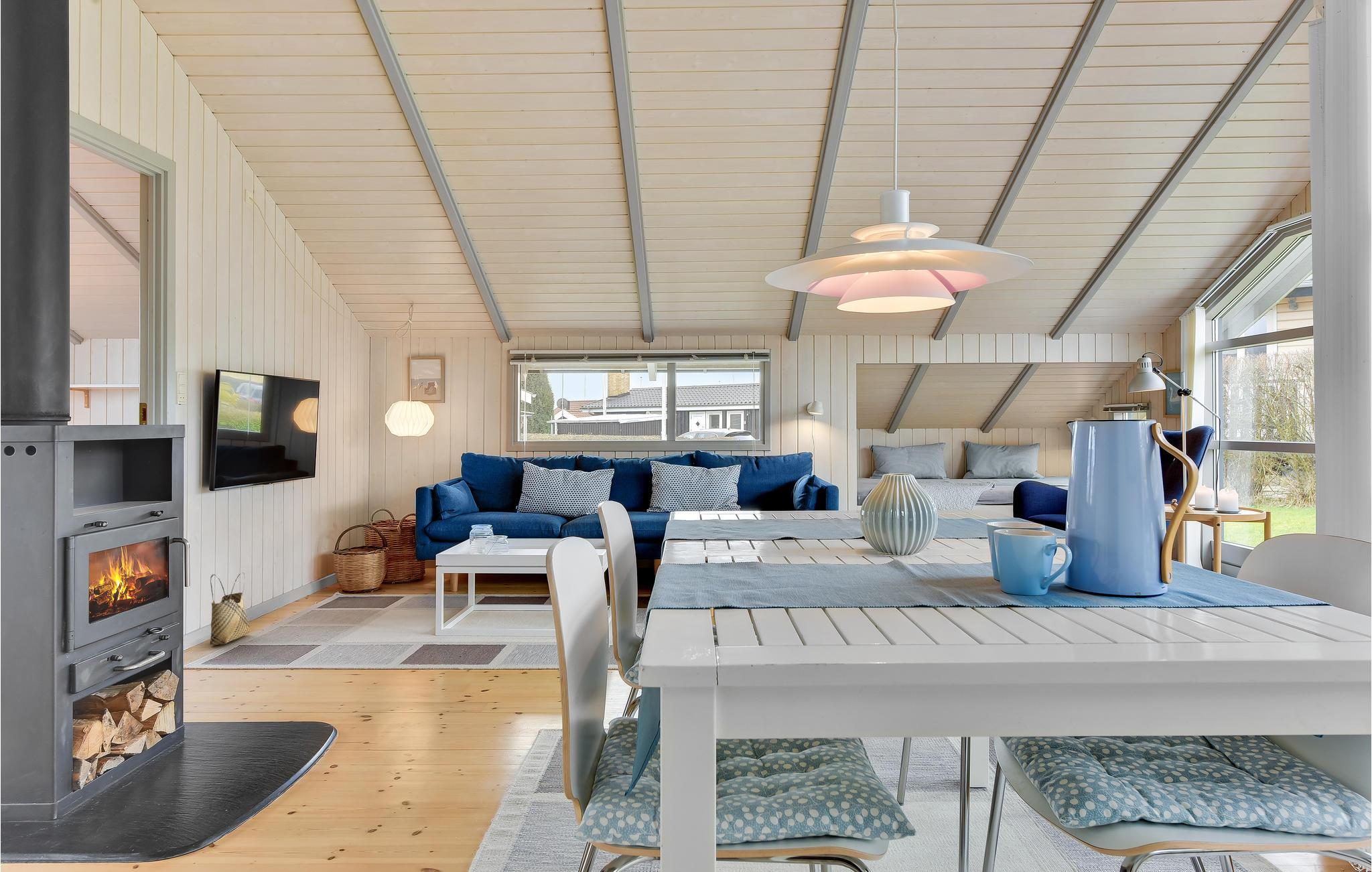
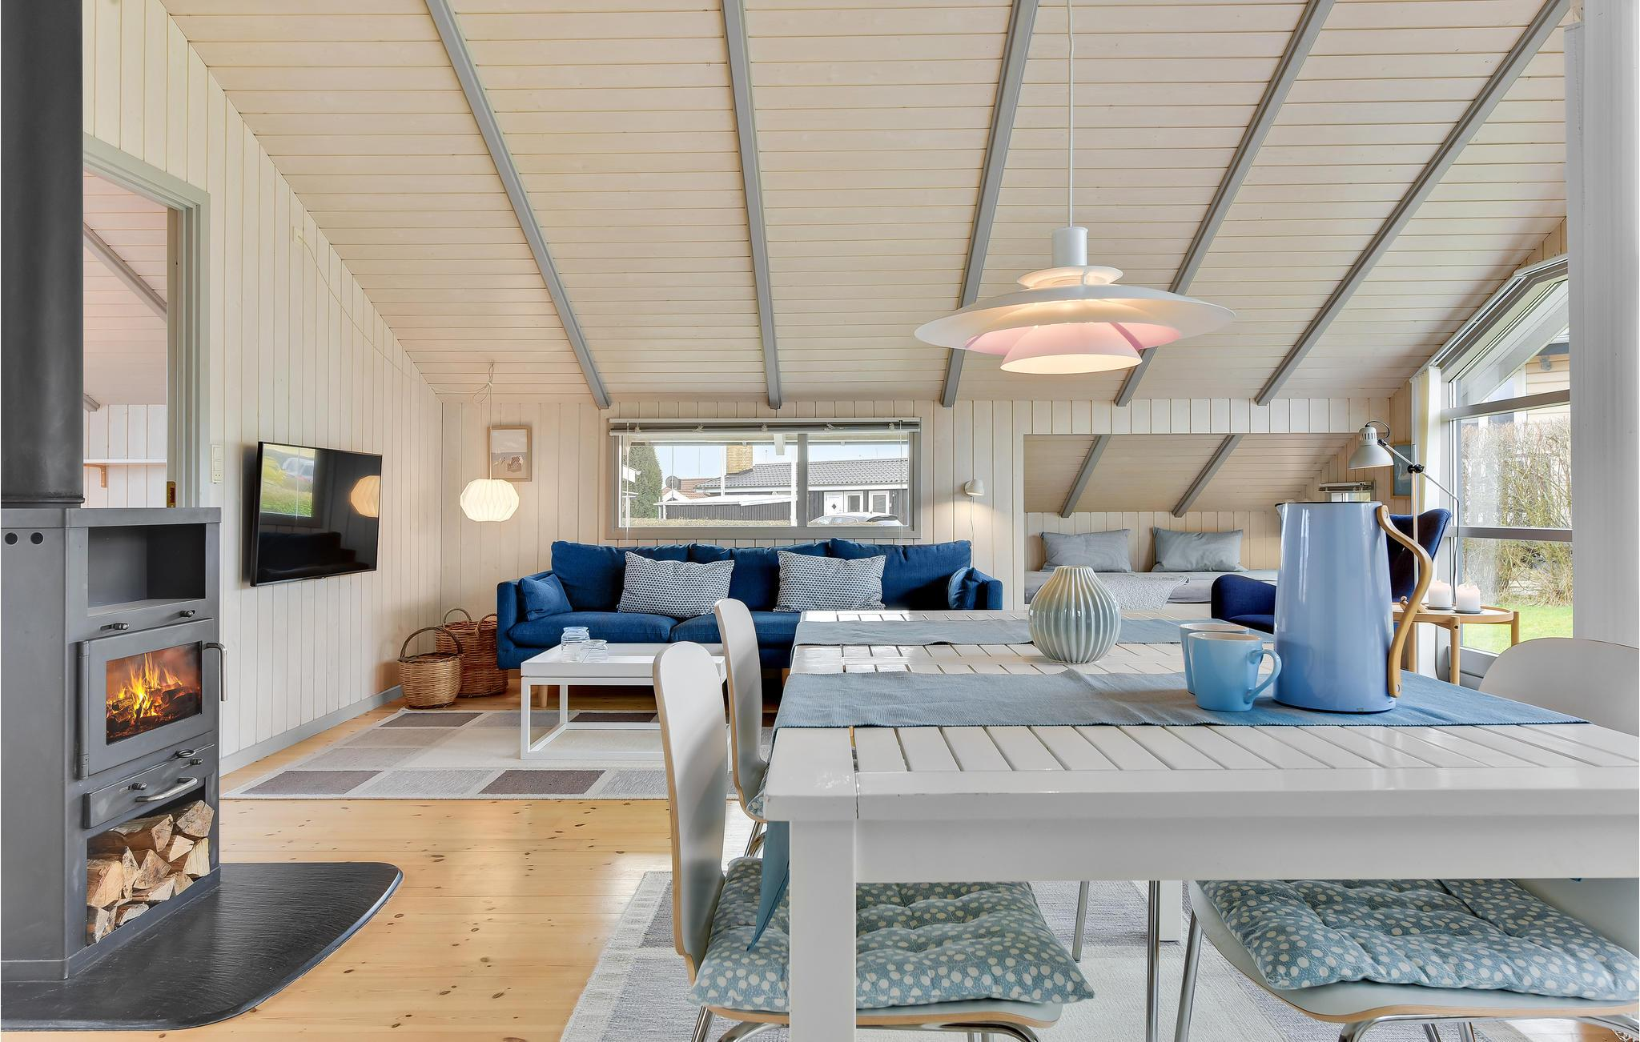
- woven basket [209,572,251,646]
